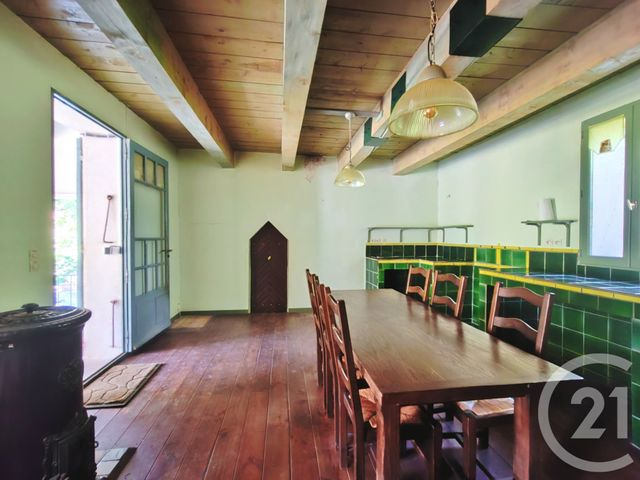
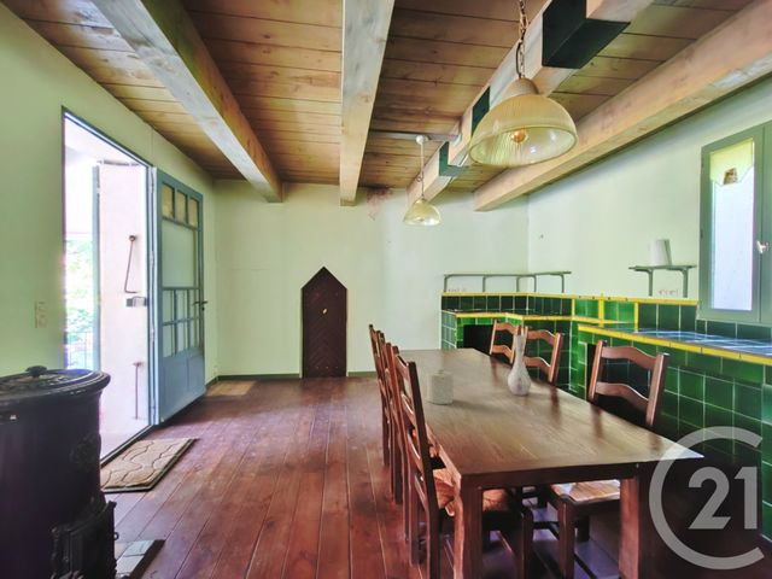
+ candle [426,367,455,405]
+ vase [507,334,532,397]
